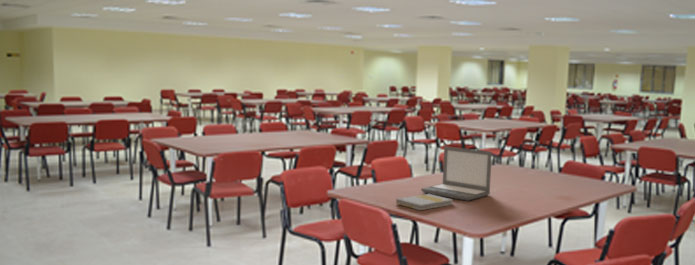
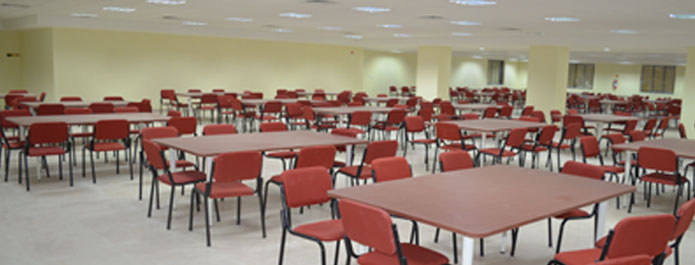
- book [395,193,454,211]
- laptop [420,145,493,202]
